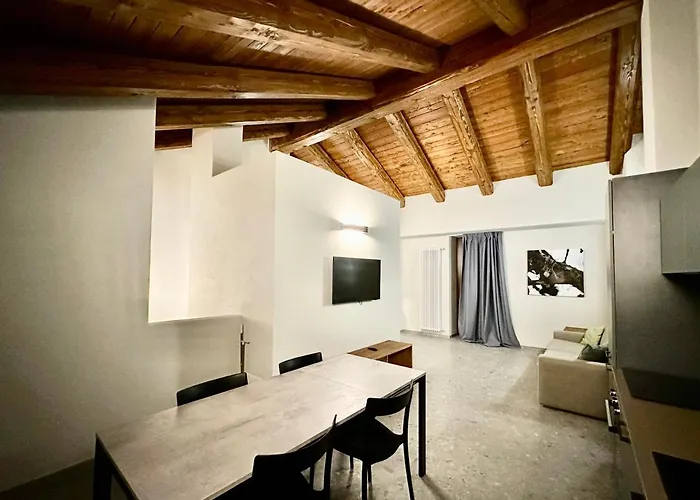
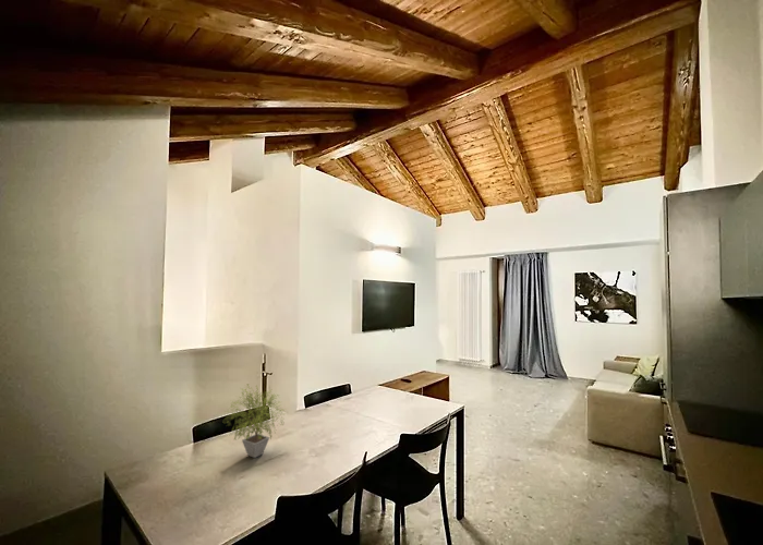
+ potted plant [223,384,286,459]
